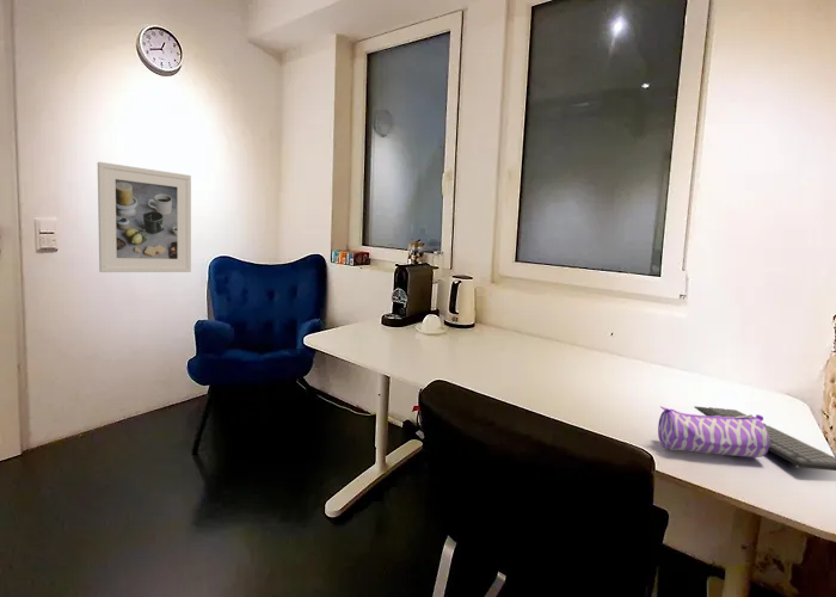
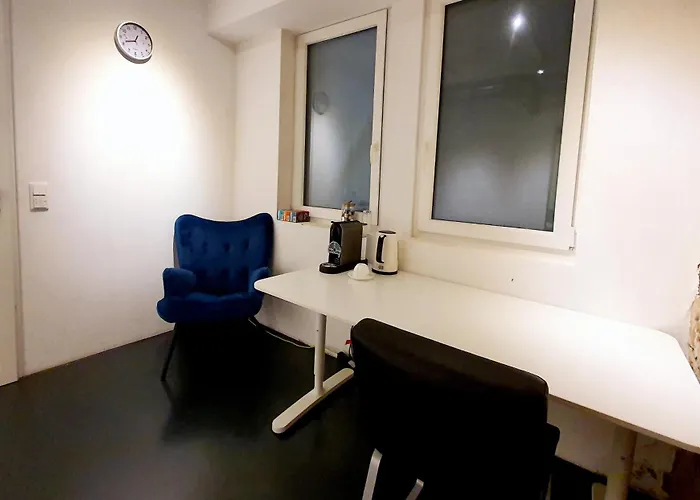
- keyboard [694,405,836,472]
- pencil case [657,405,769,458]
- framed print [97,161,192,273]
